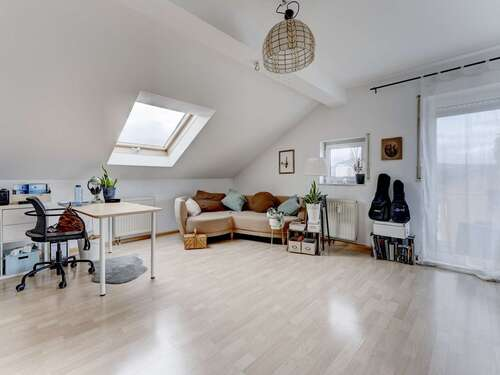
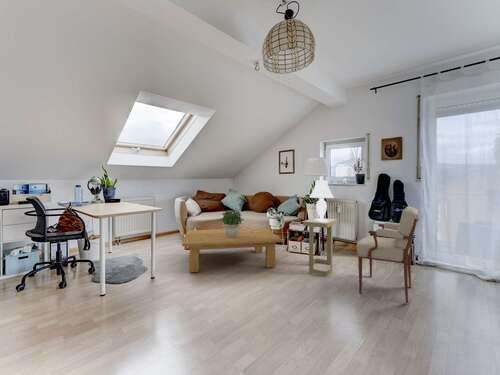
+ side table [302,217,338,277]
+ armchair [356,205,421,304]
+ coffee table [181,227,284,273]
+ table lamp [309,179,335,221]
+ potted plant [219,209,245,238]
